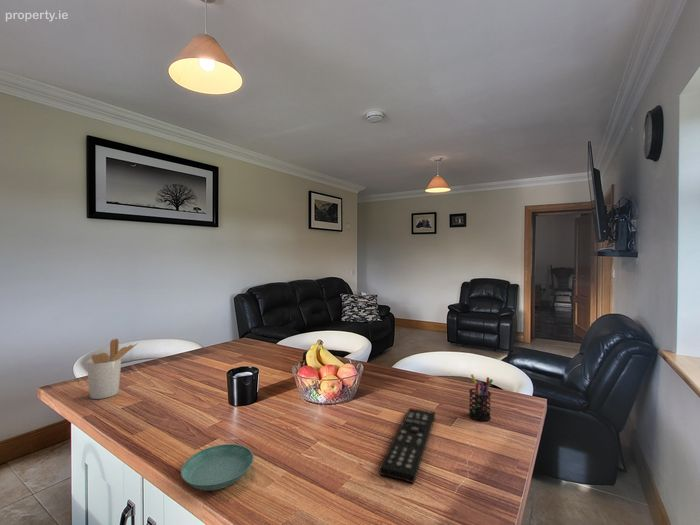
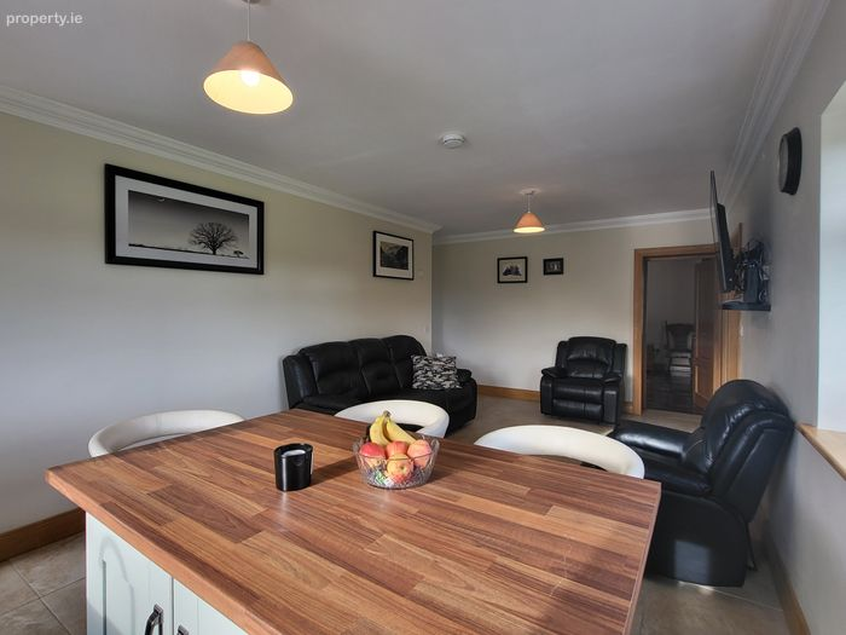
- saucer [180,443,255,492]
- pen holder [468,373,494,422]
- utensil holder [86,338,139,400]
- remote control [378,407,436,484]
